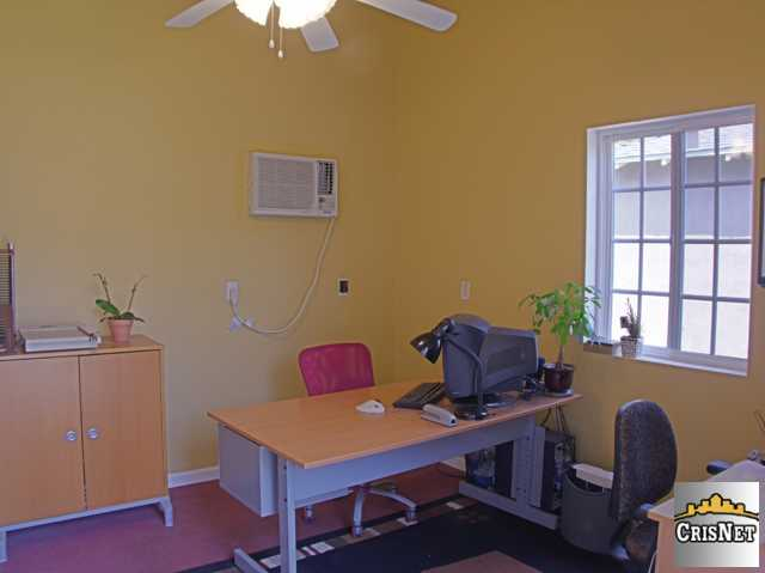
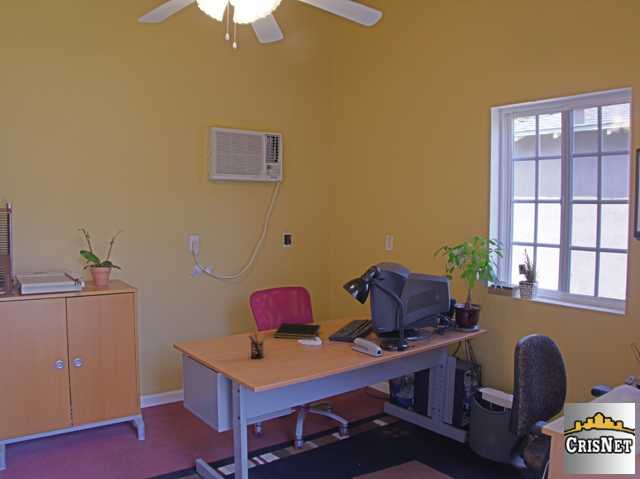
+ pen holder [248,331,268,360]
+ notepad [273,322,322,340]
